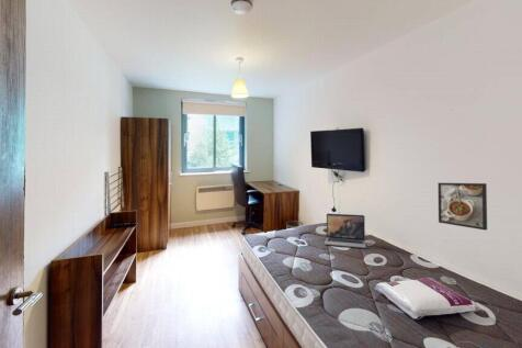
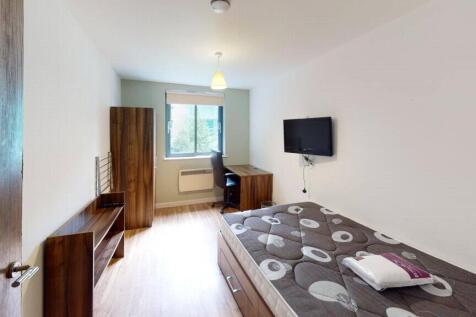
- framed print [438,182,488,232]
- laptop [324,213,367,249]
